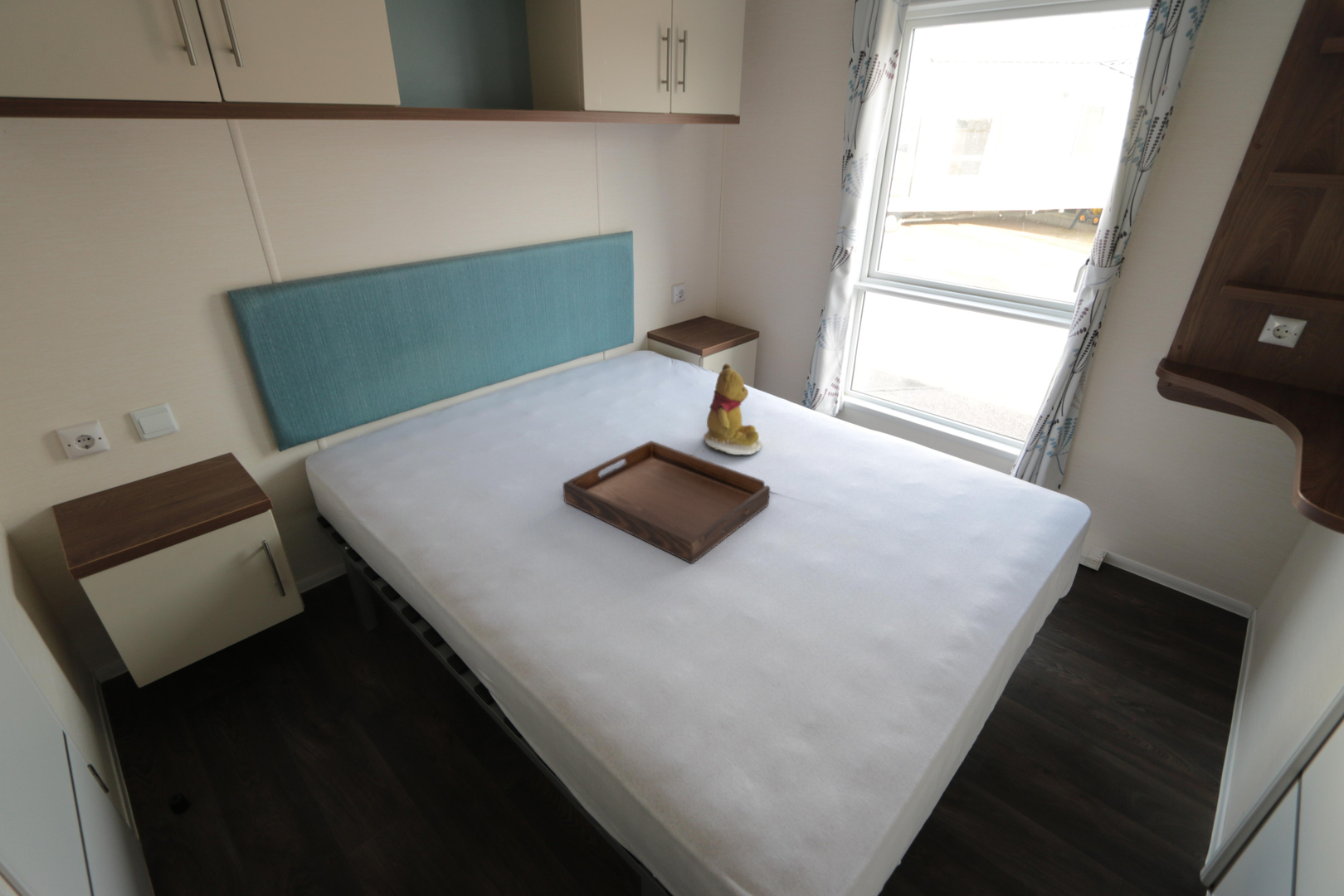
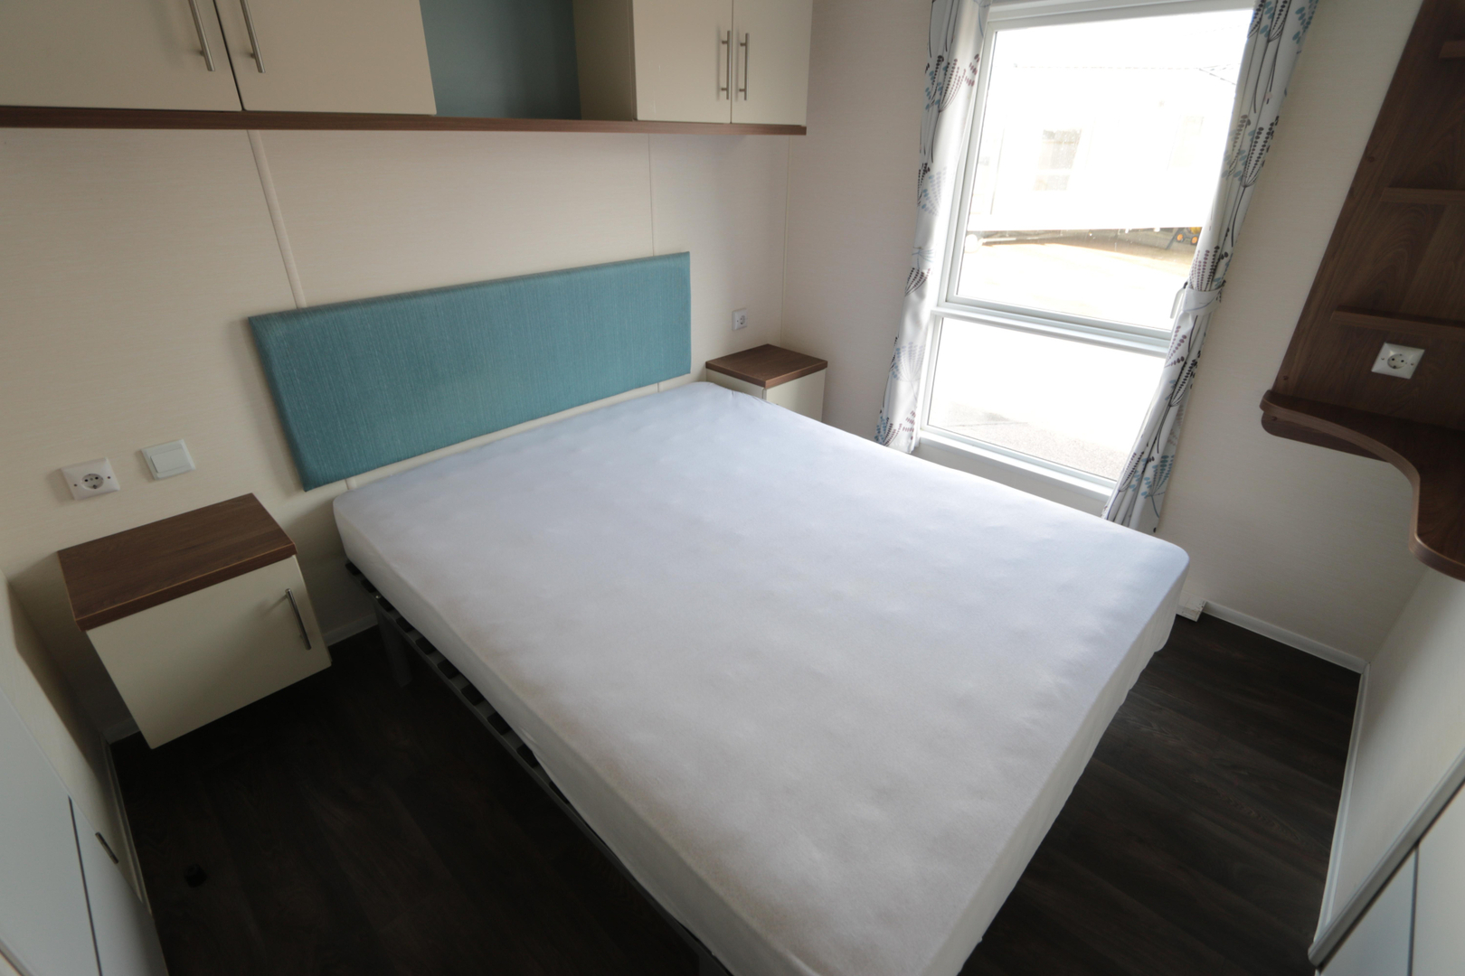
- serving tray [562,440,771,564]
- teddy bear [702,363,763,455]
